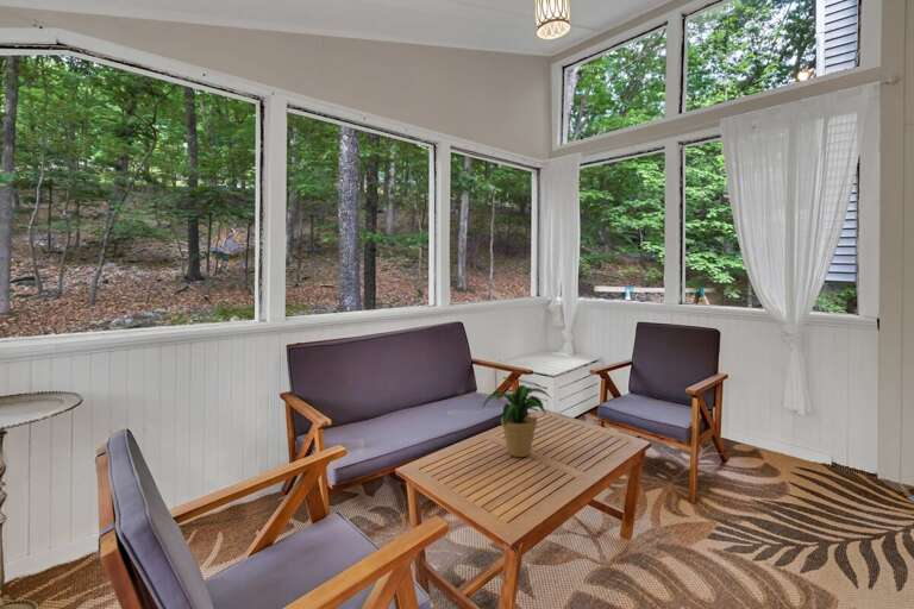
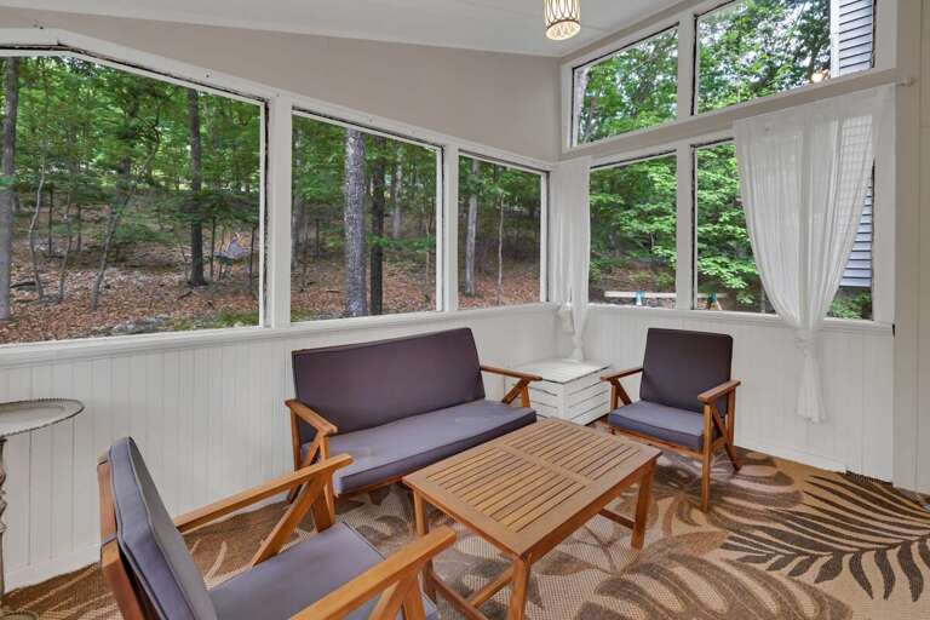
- potted plant [482,384,556,458]
